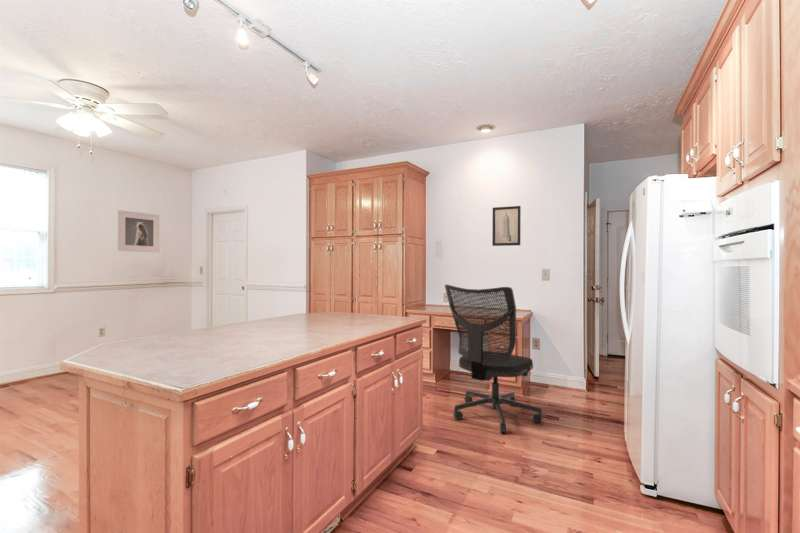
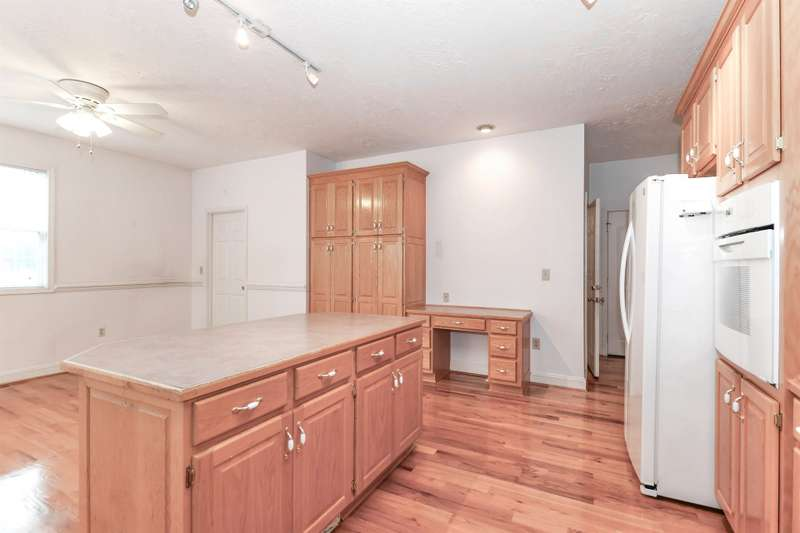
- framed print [117,209,160,253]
- office chair [444,284,543,434]
- wall art [491,205,522,247]
